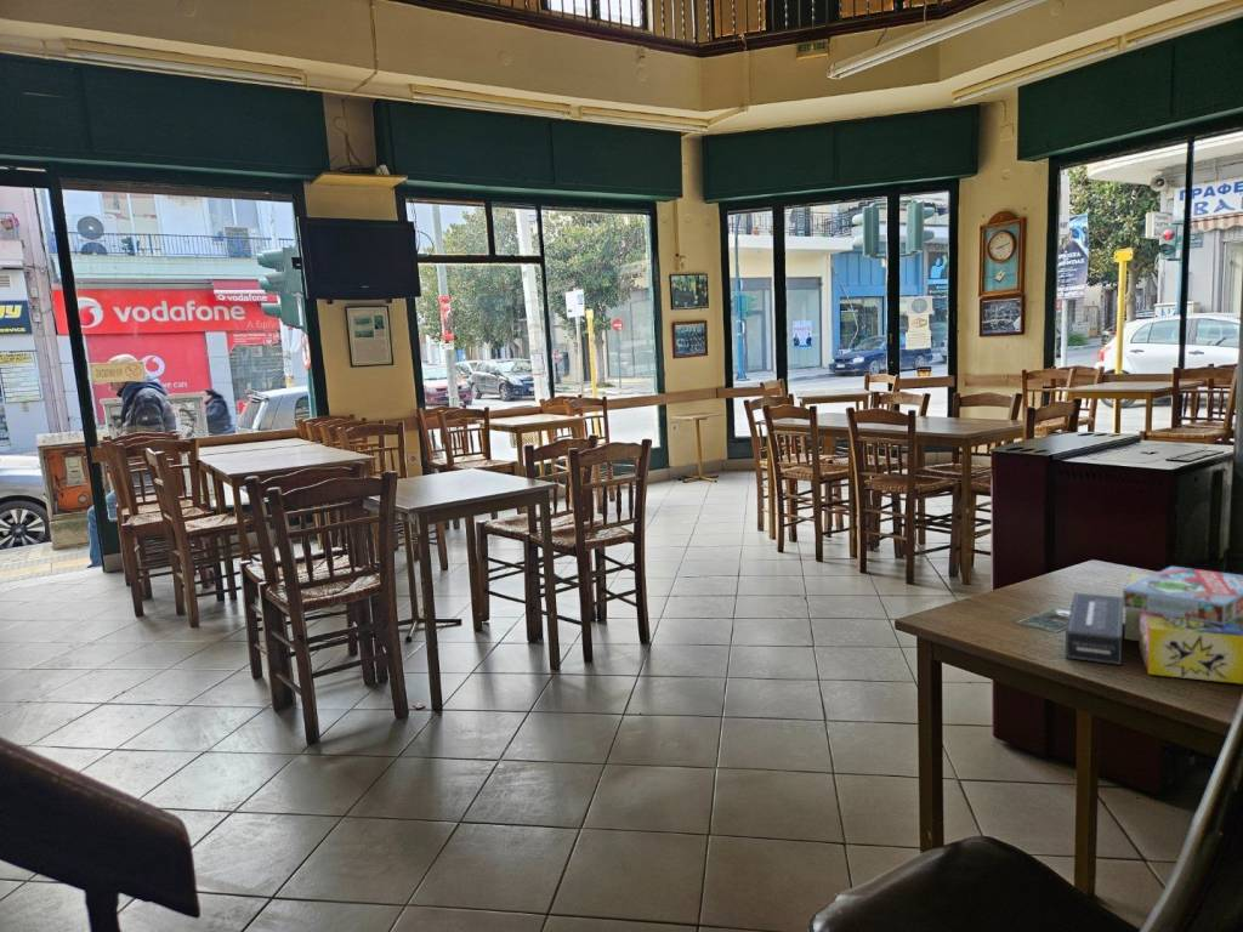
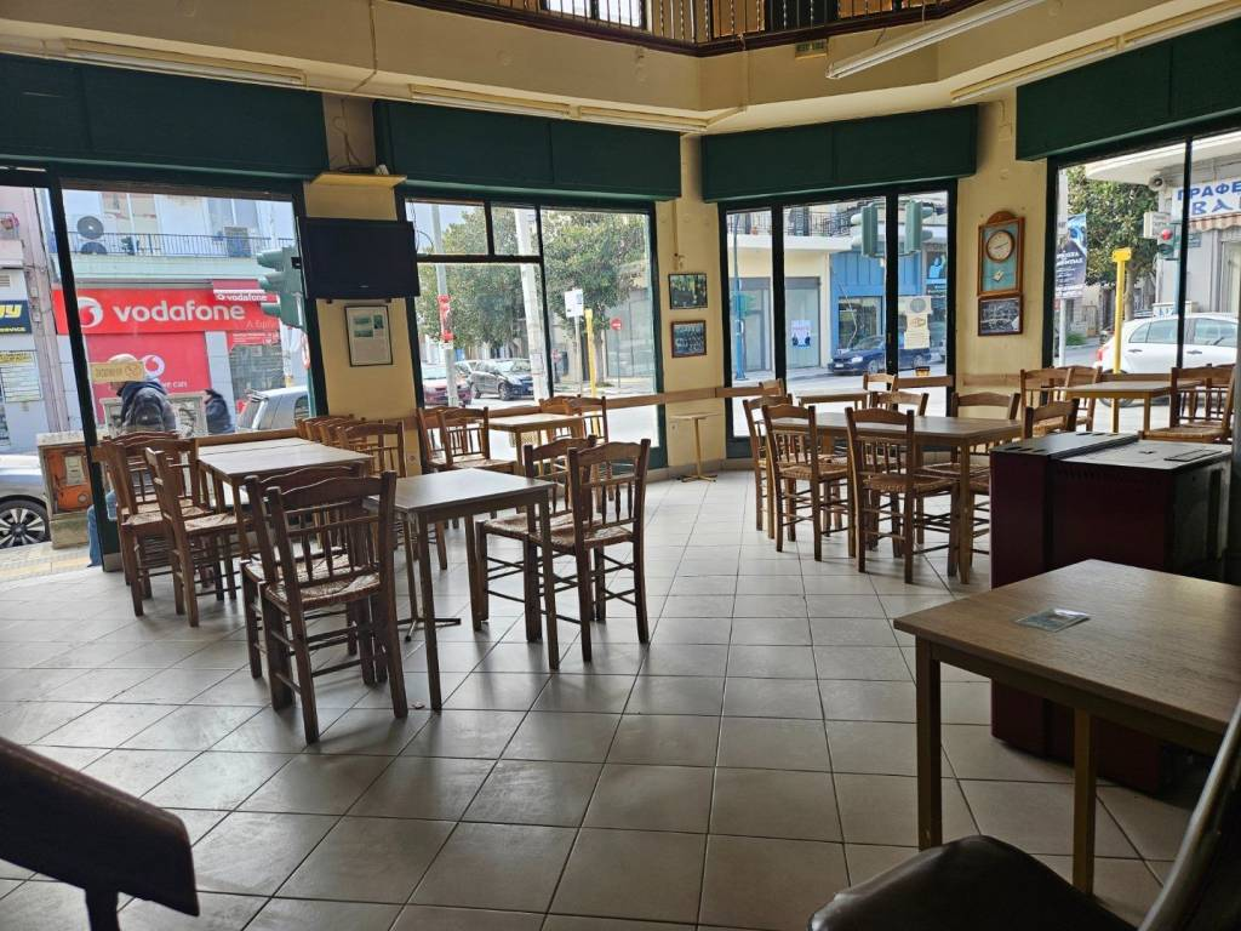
- board game [1065,566,1243,684]
